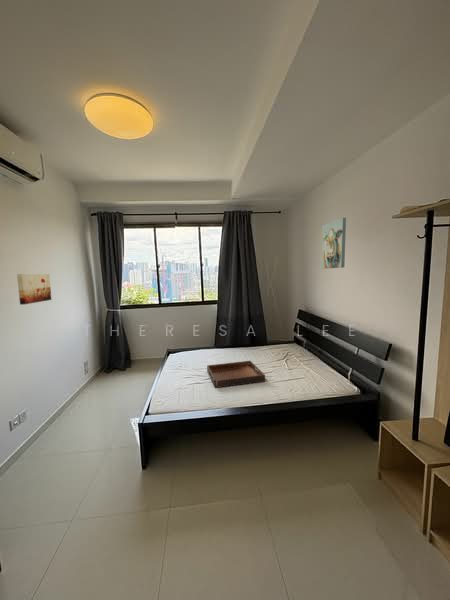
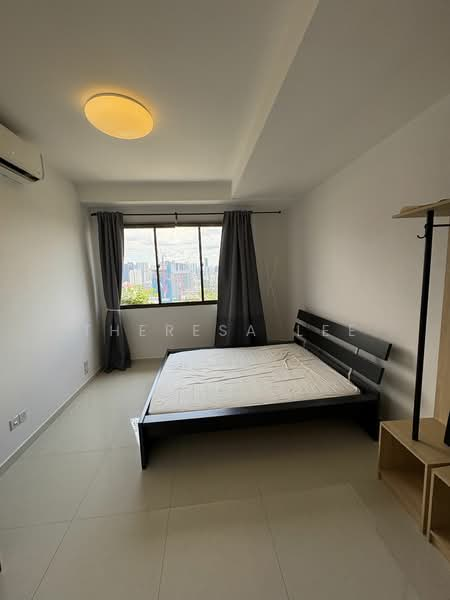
- wall art [320,217,347,270]
- wall art [16,273,52,306]
- serving tray [206,360,266,389]
